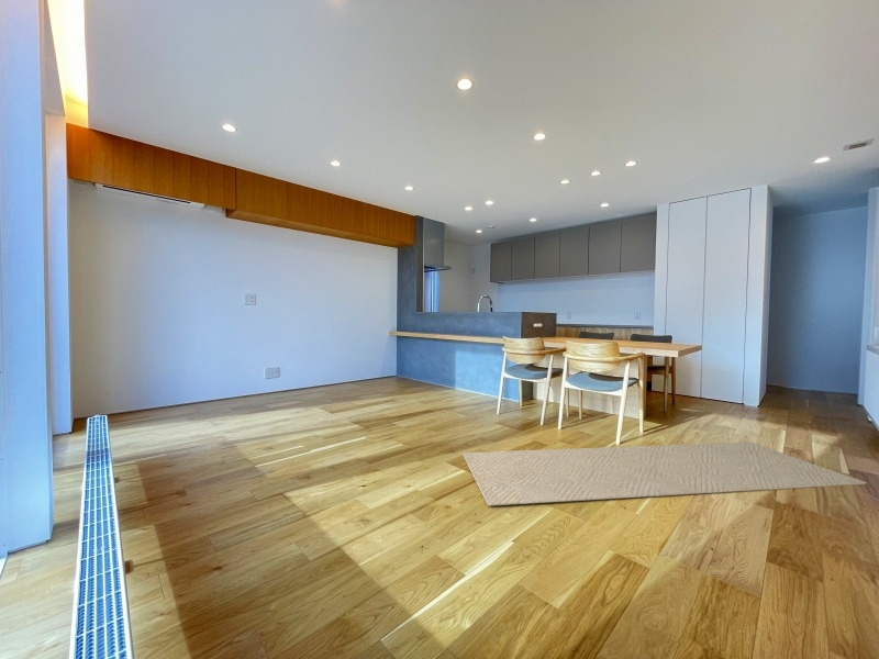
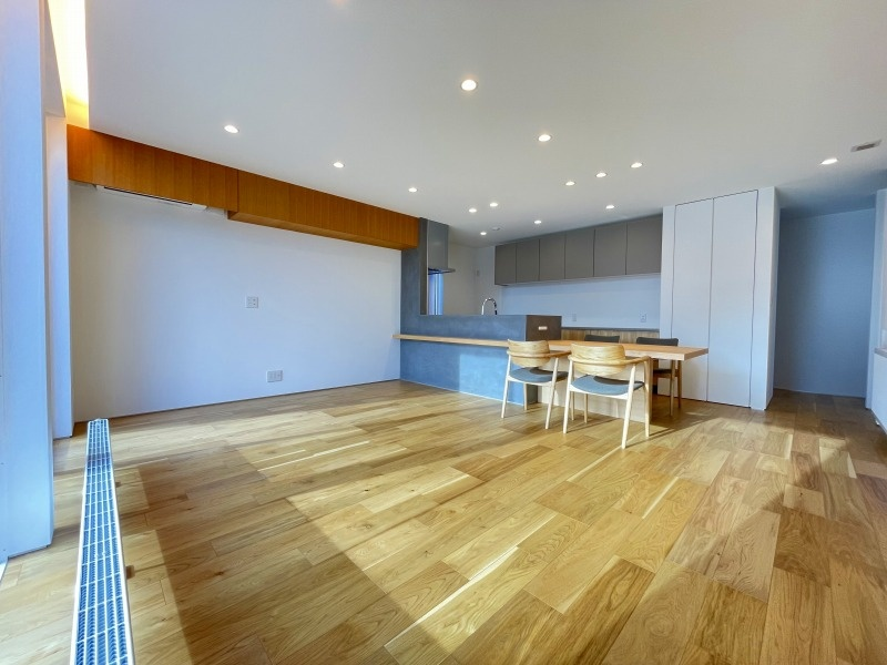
- rug [461,442,868,506]
